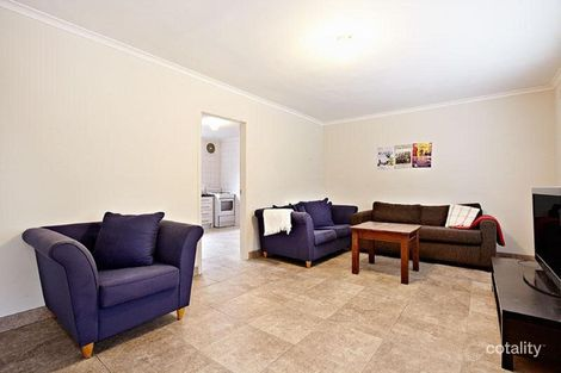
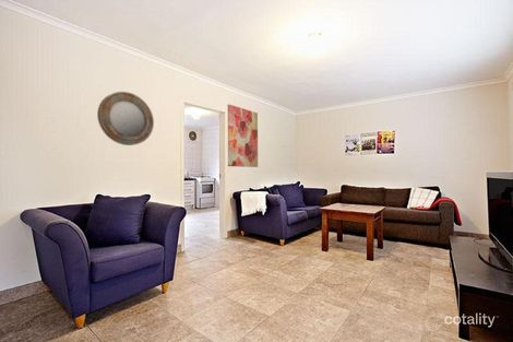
+ home mirror [96,91,155,146]
+ wall art [227,104,259,168]
